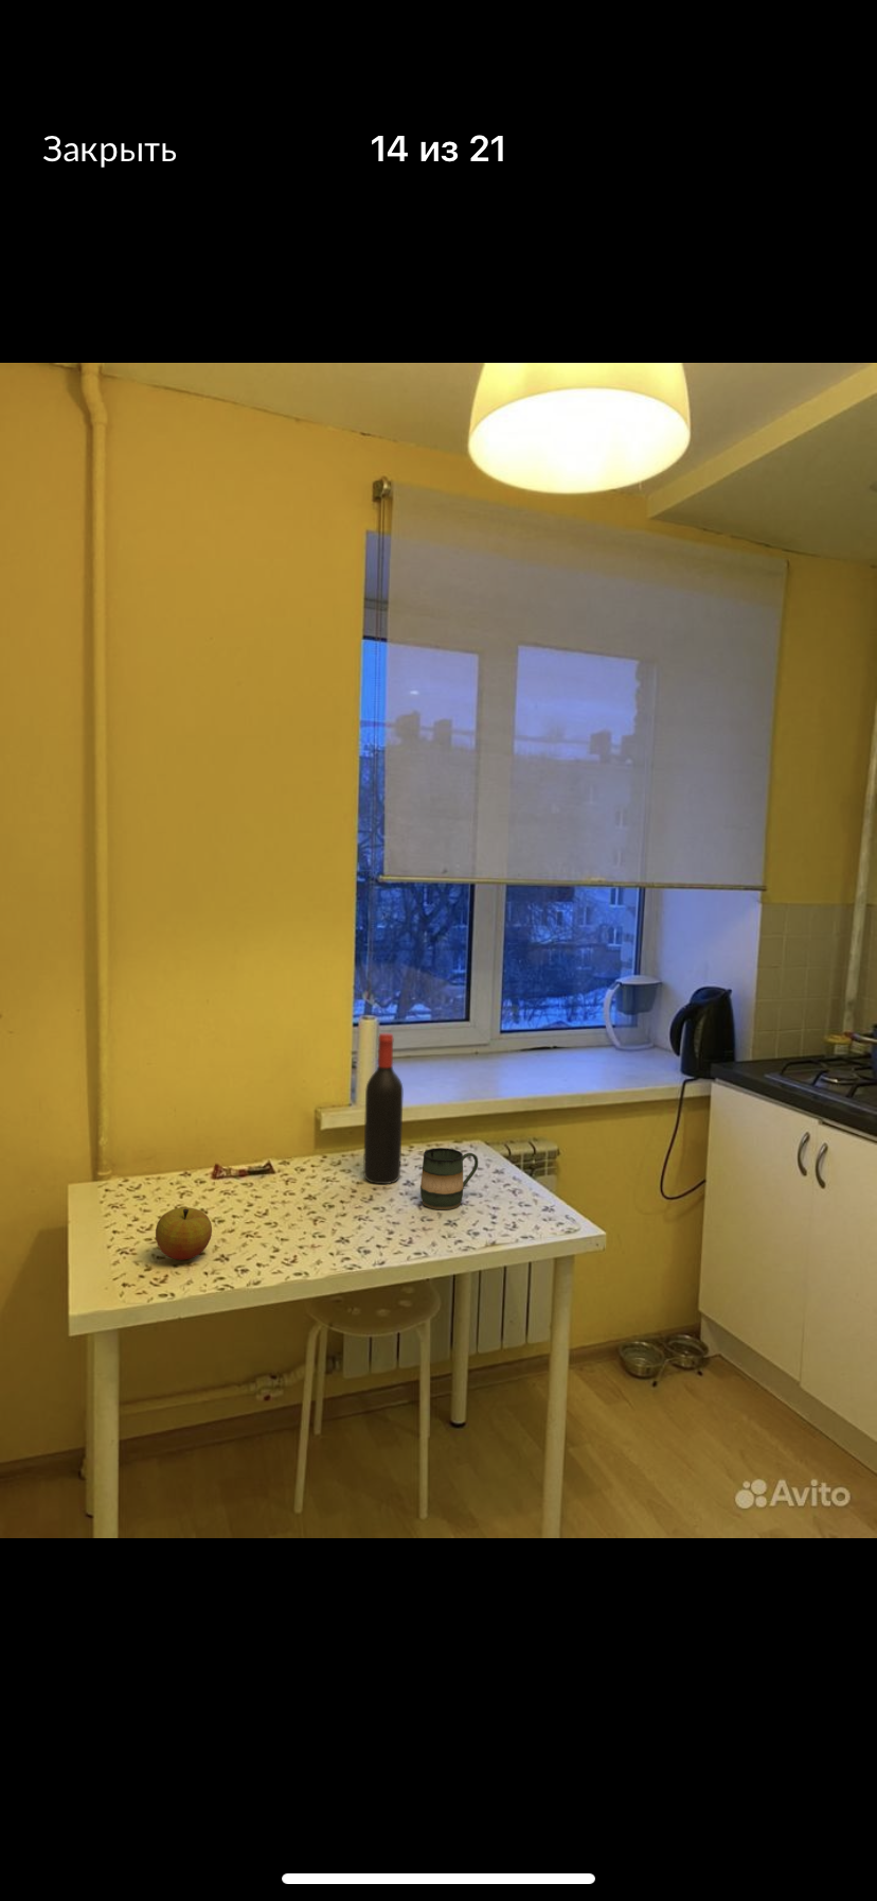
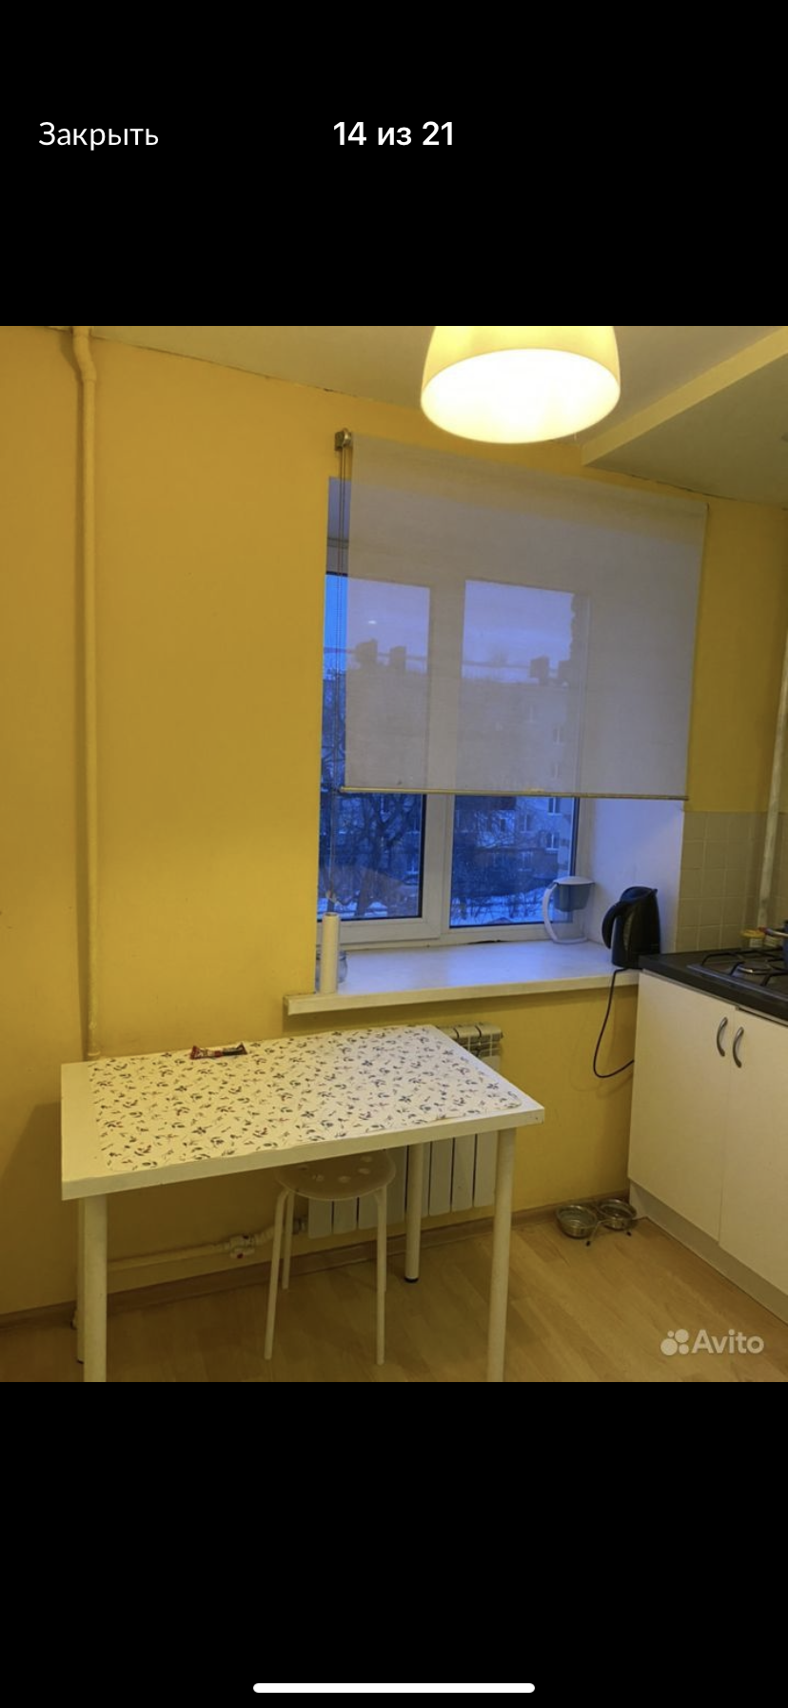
- mug [419,1147,478,1210]
- wine bottle [362,1032,403,1184]
- apple [155,1206,213,1261]
